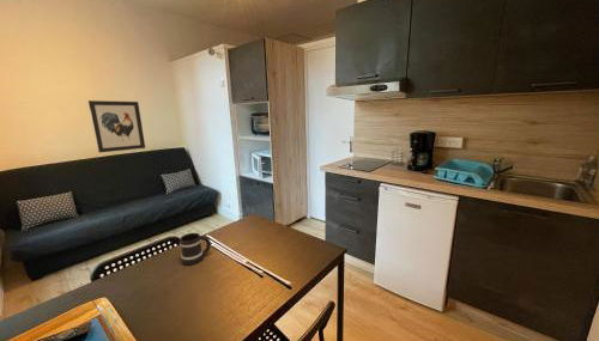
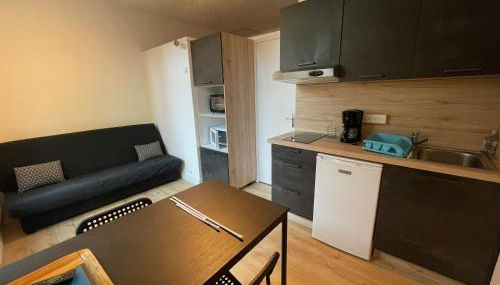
- wall art [87,99,146,153]
- mug [179,232,212,266]
